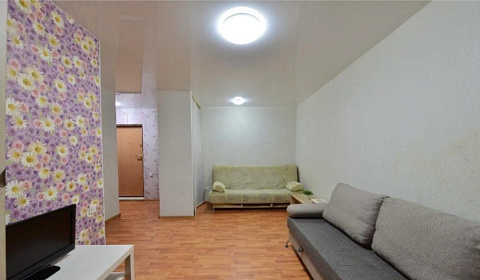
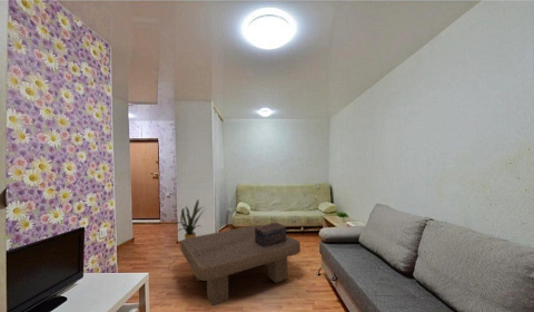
+ coffee table [179,224,301,306]
+ house plant [171,198,206,240]
+ decorative box [255,222,287,247]
